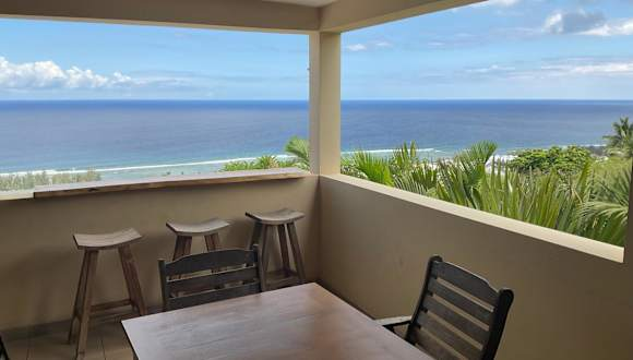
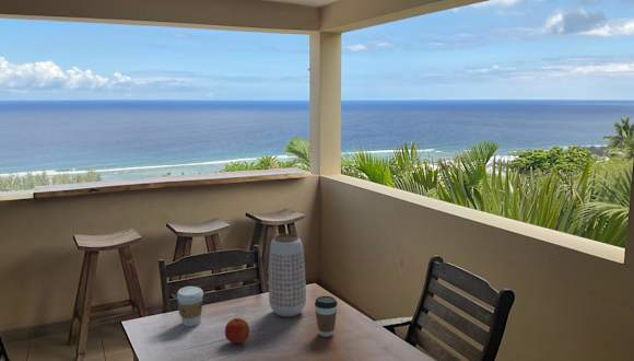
+ apple [224,317,250,346]
+ planter [268,233,307,318]
+ coffee cup [314,295,339,338]
+ coffee cup [176,286,204,327]
